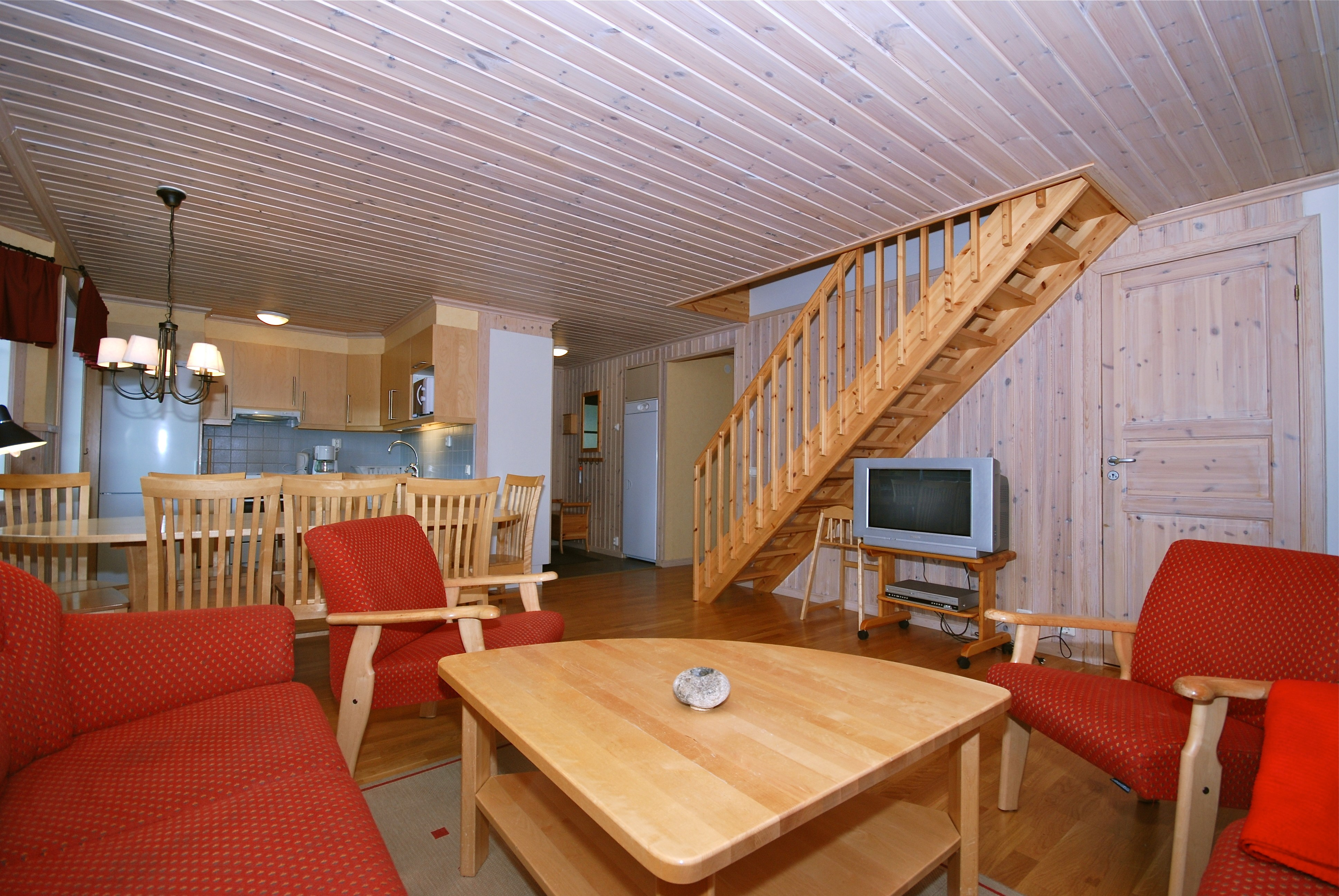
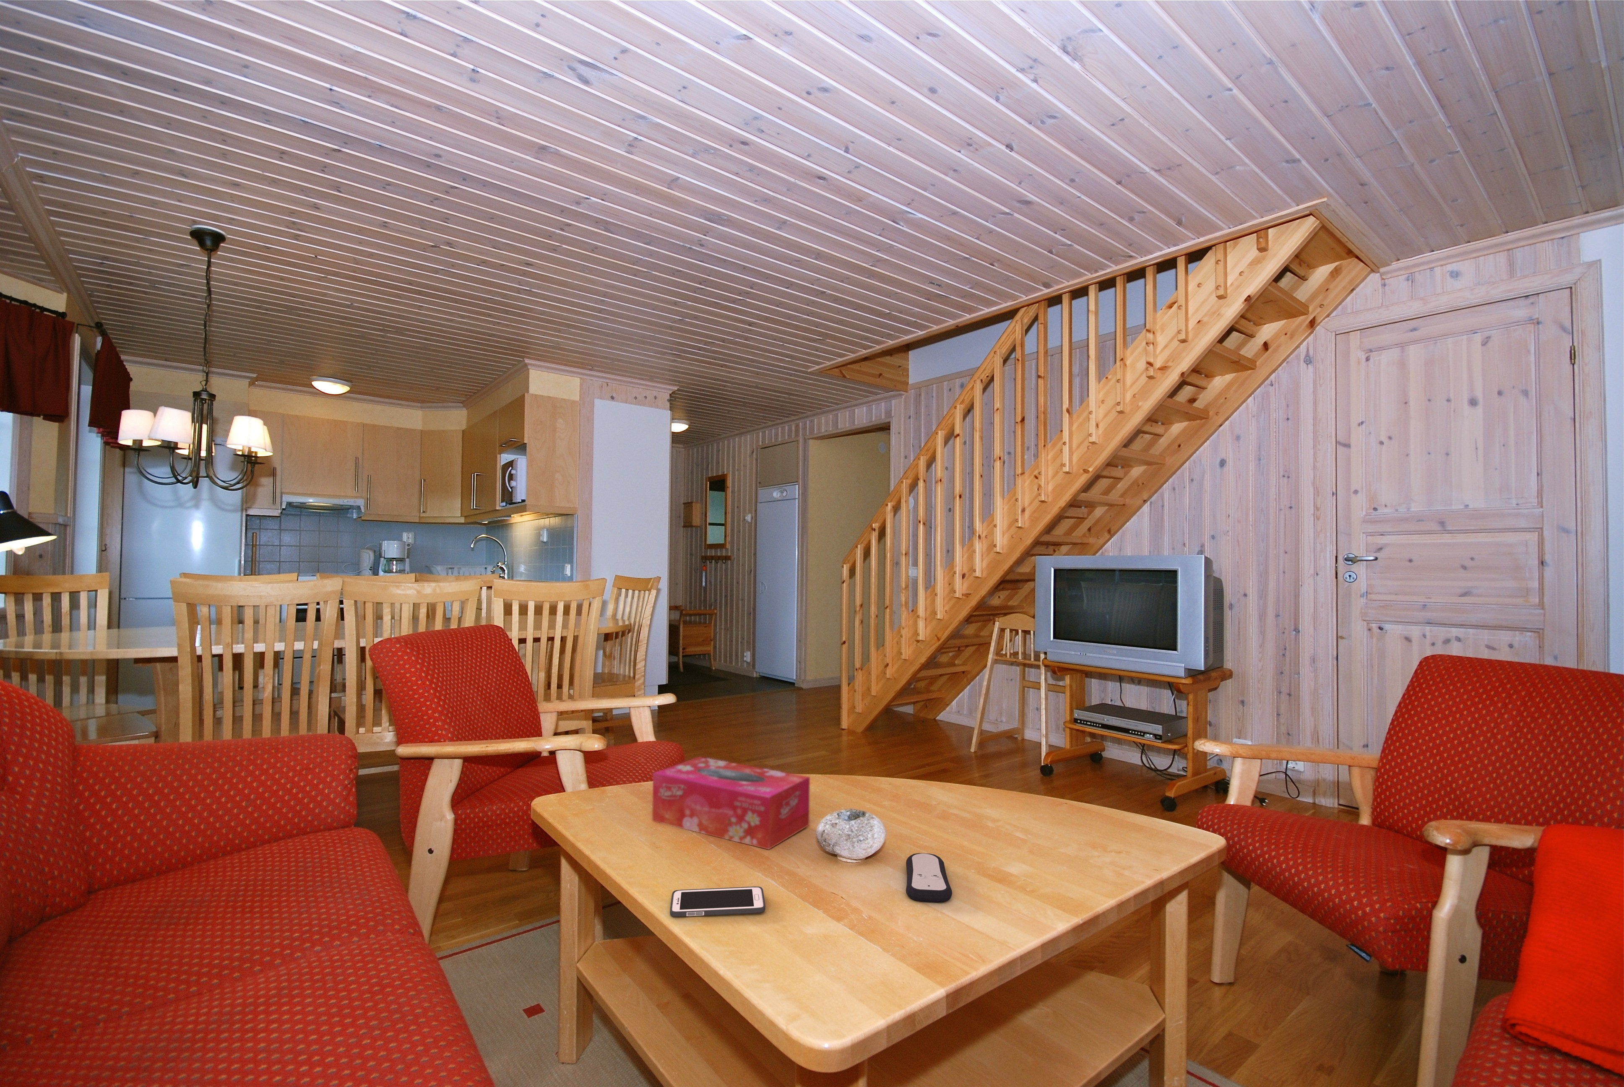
+ cell phone [669,886,765,917]
+ remote control [906,853,952,903]
+ tissue box [651,756,810,850]
